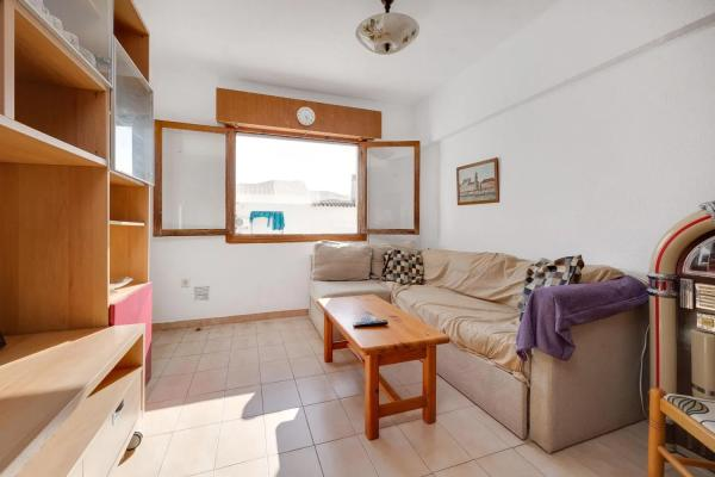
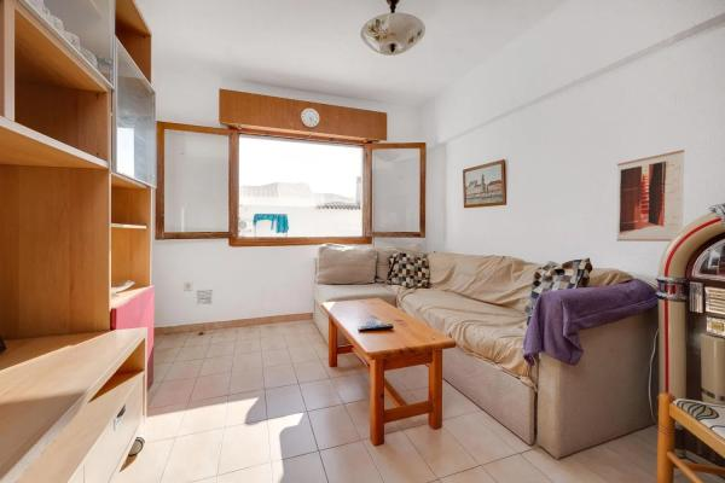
+ wall art [615,149,685,243]
